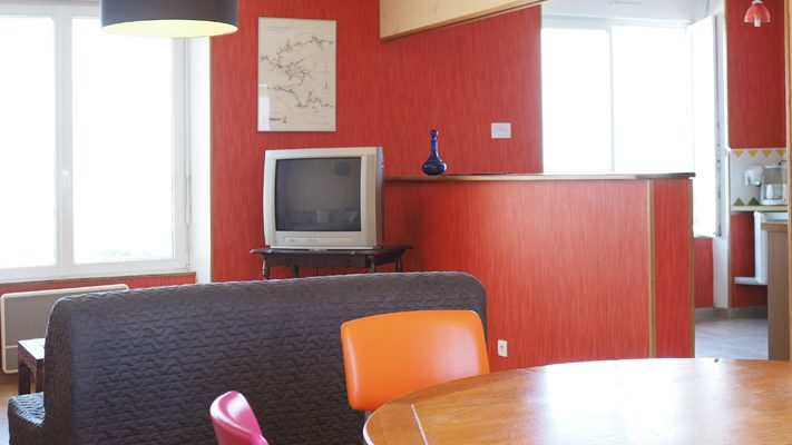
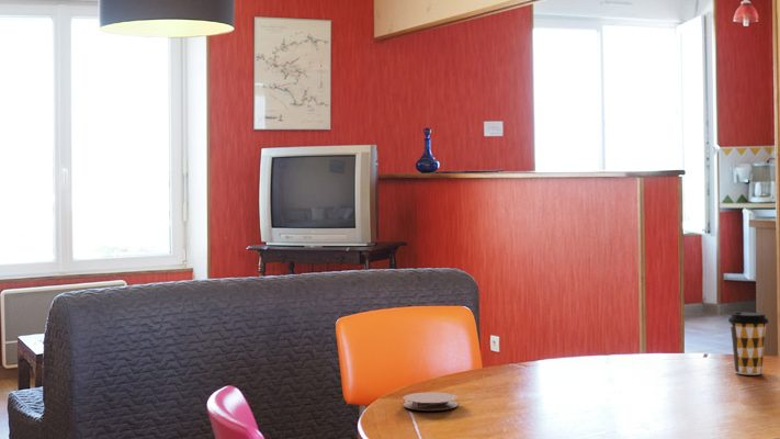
+ coaster [403,392,459,412]
+ coffee cup [727,311,770,375]
